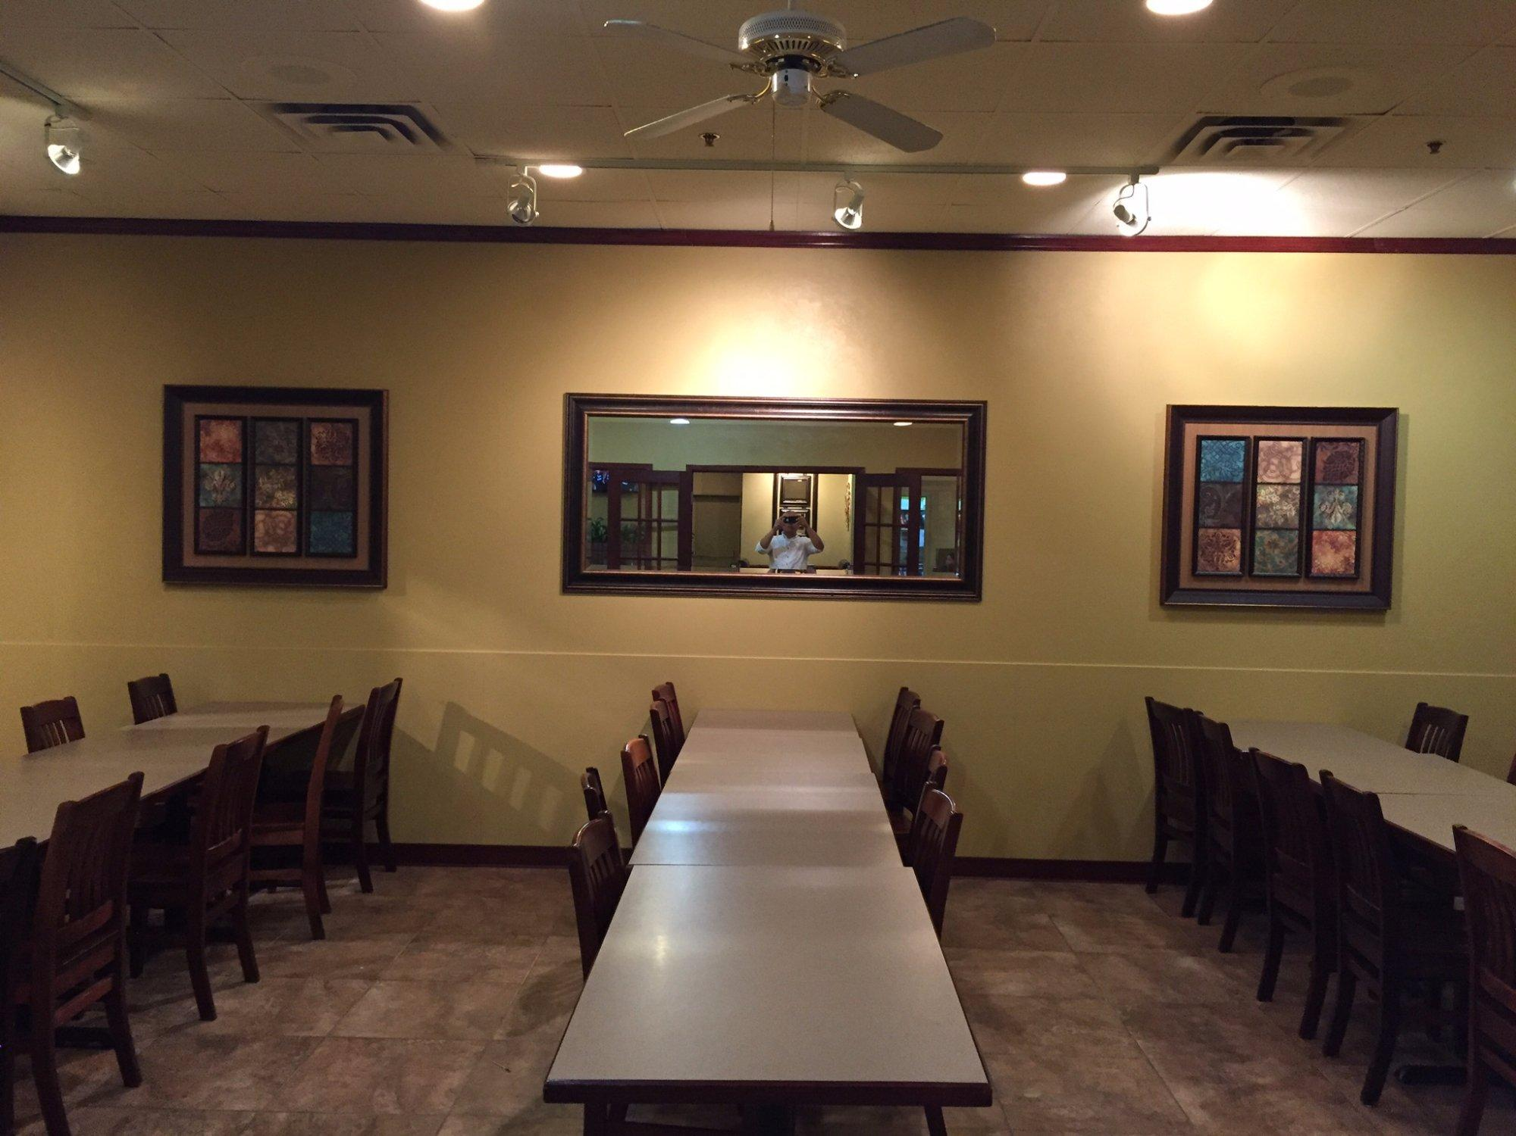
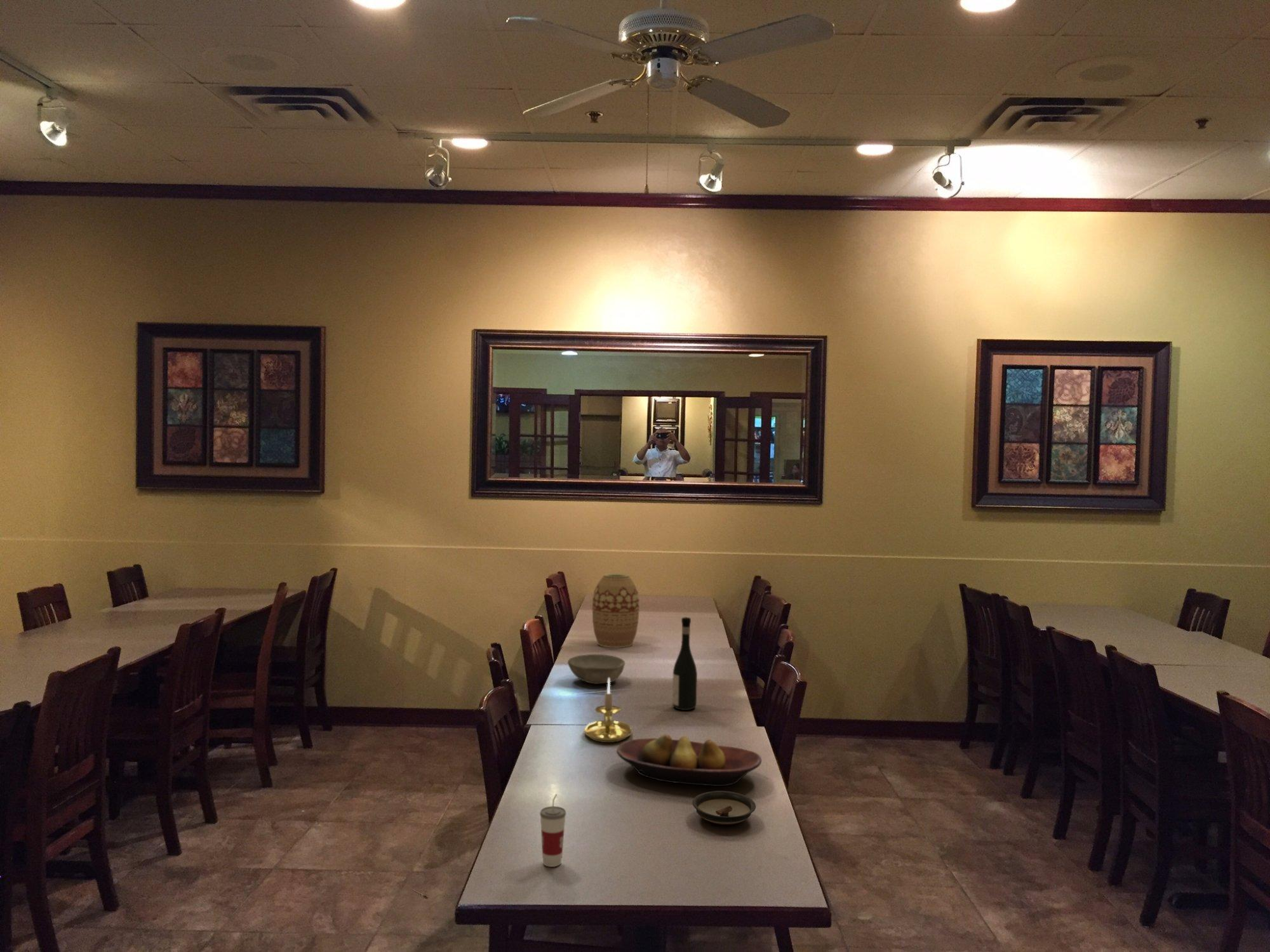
+ candle holder [584,678,632,743]
+ saucer [692,790,756,825]
+ fruit bowl [616,734,762,787]
+ cup [539,793,566,868]
+ vase [592,572,639,649]
+ bowl [567,654,625,685]
+ wine bottle [672,617,698,711]
